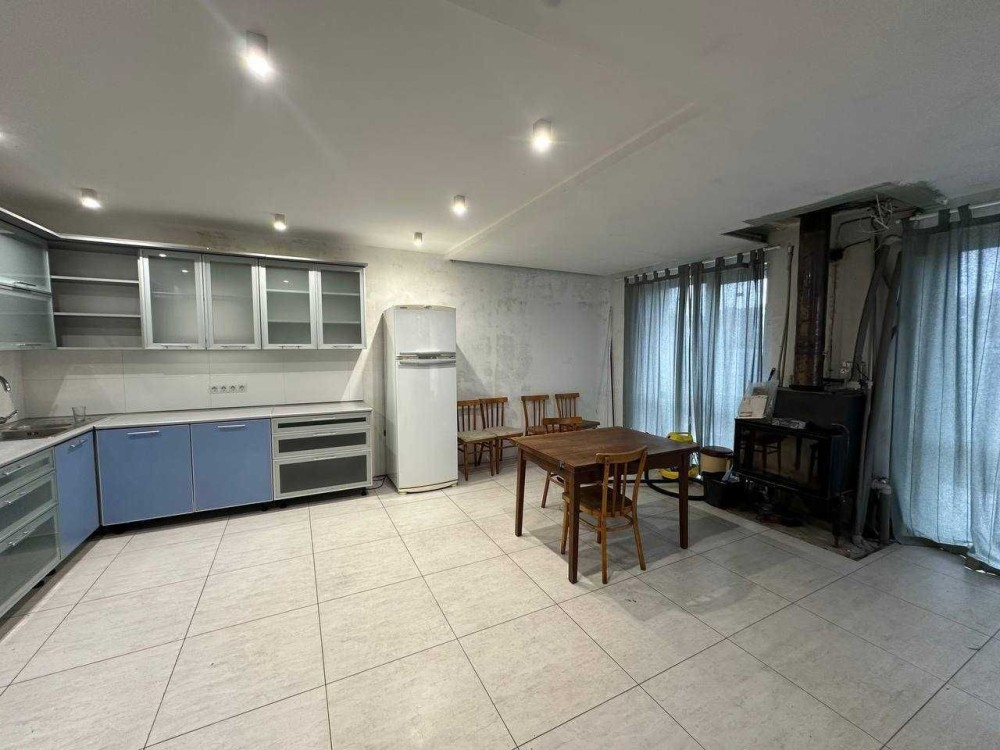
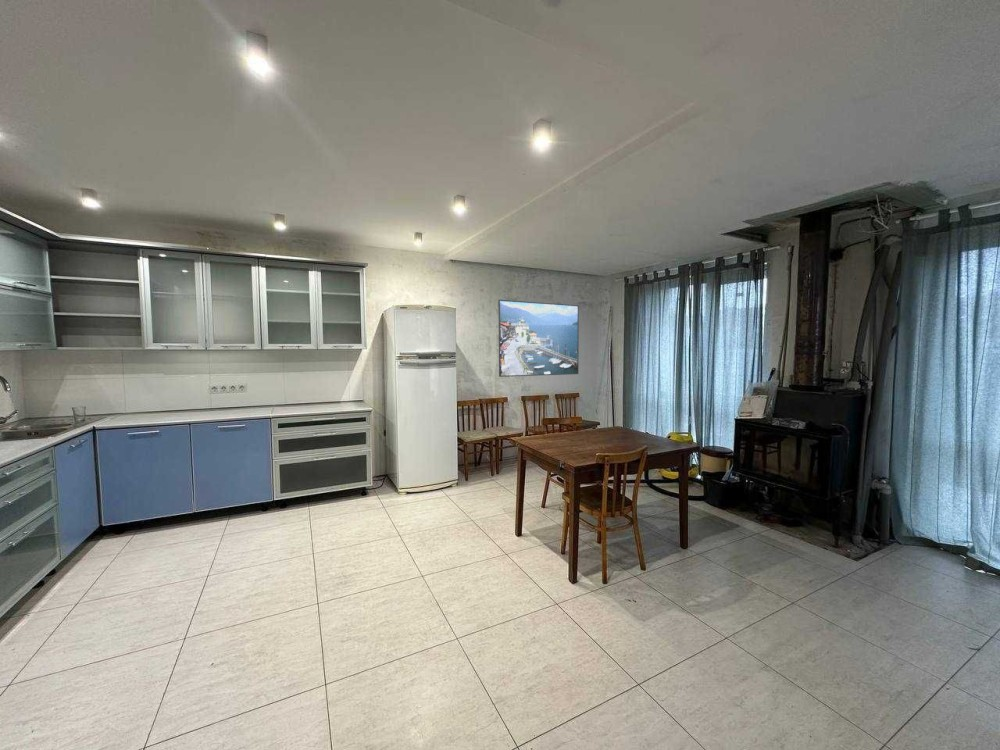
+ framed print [497,299,580,378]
